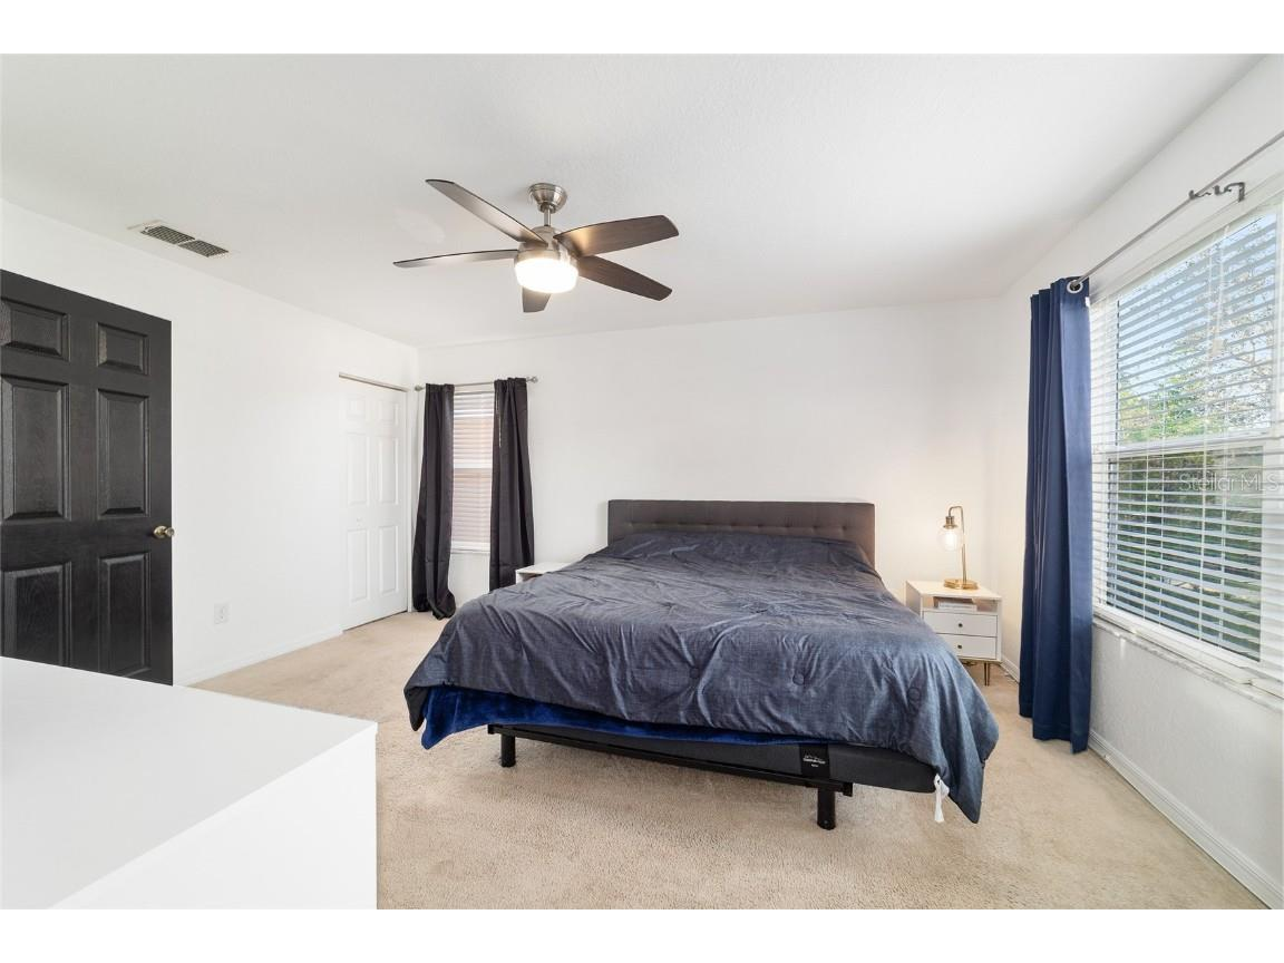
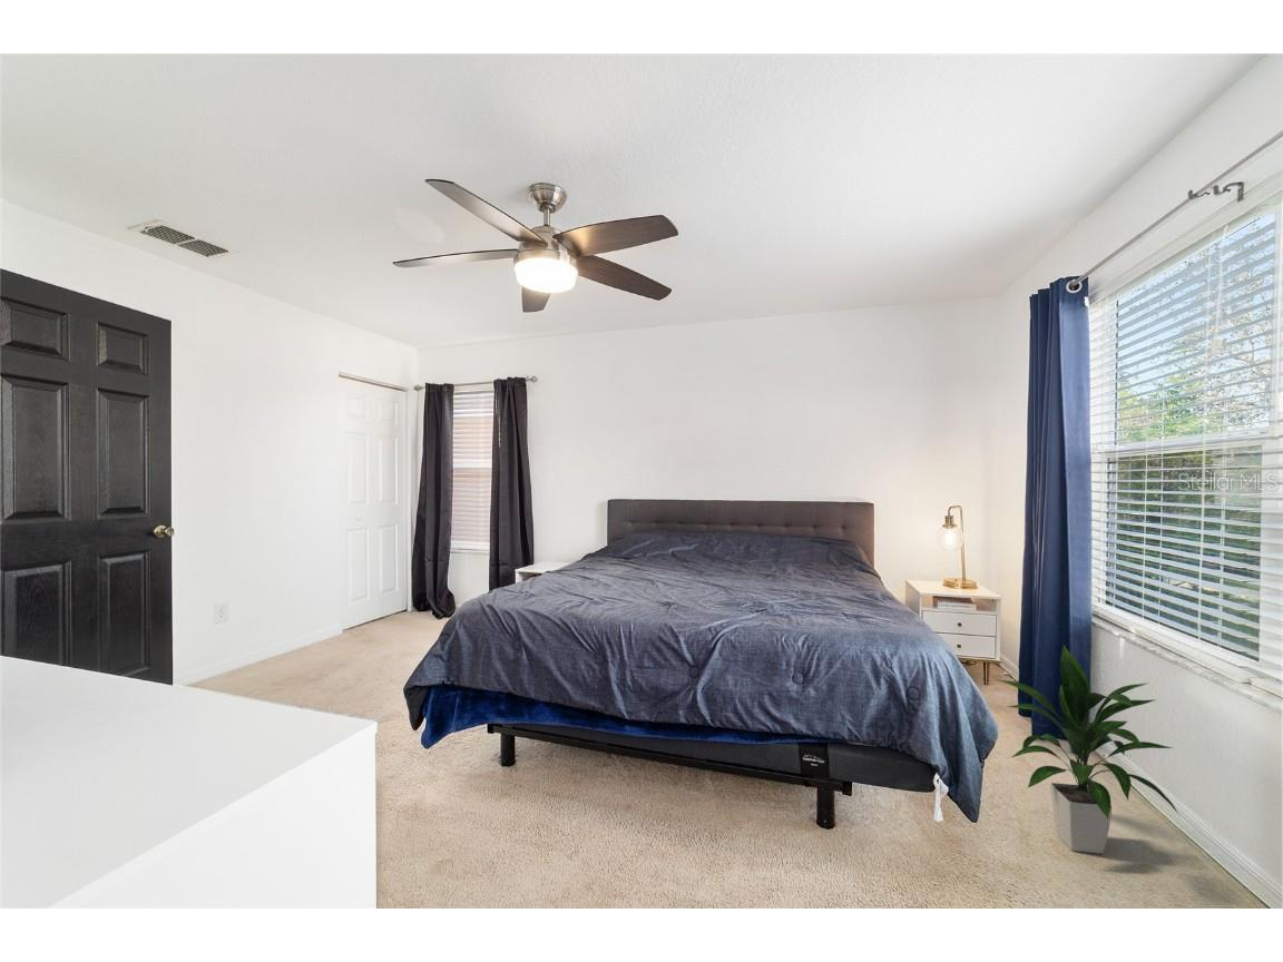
+ indoor plant [992,645,1181,855]
